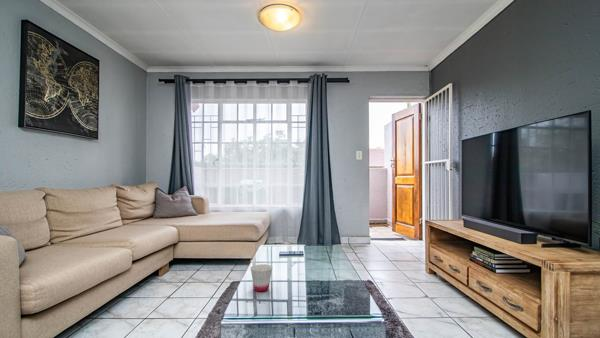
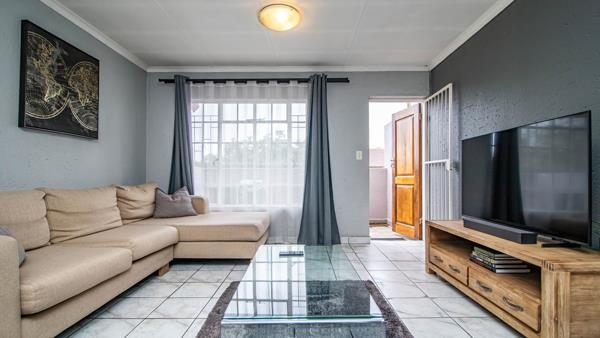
- cup [250,263,274,293]
